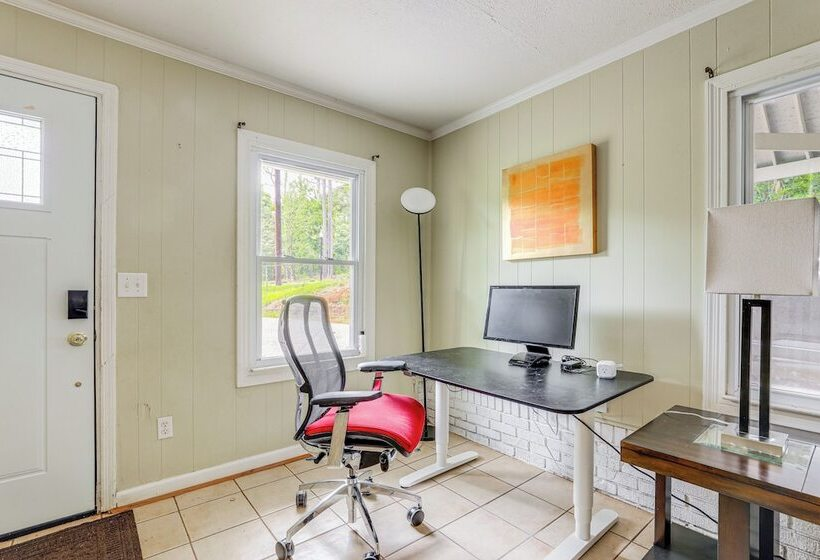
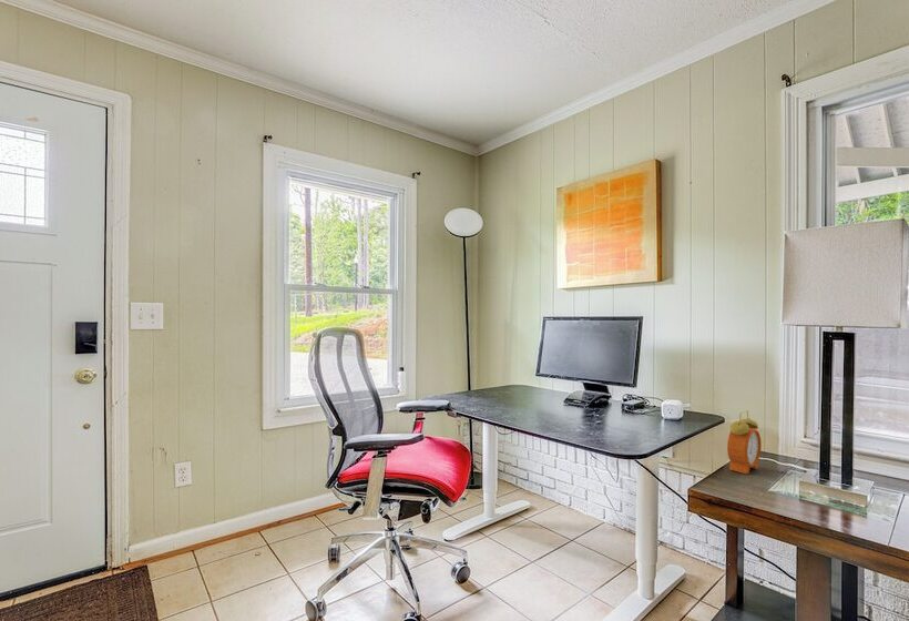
+ alarm clock [726,409,763,475]
